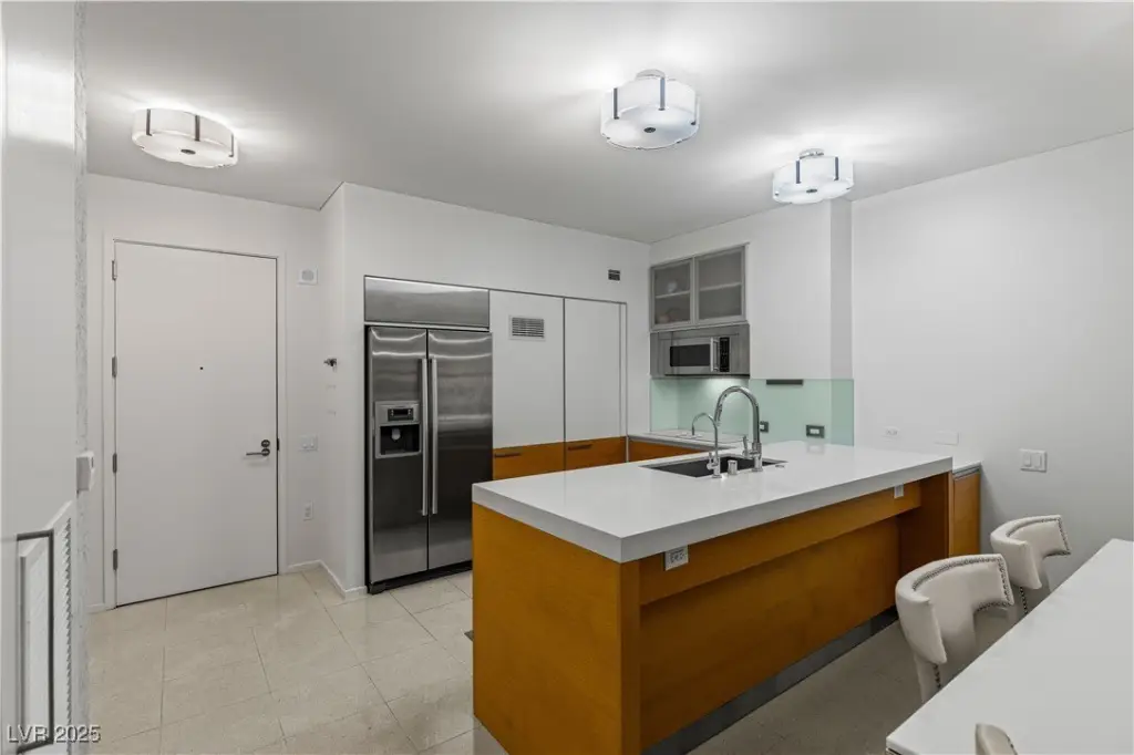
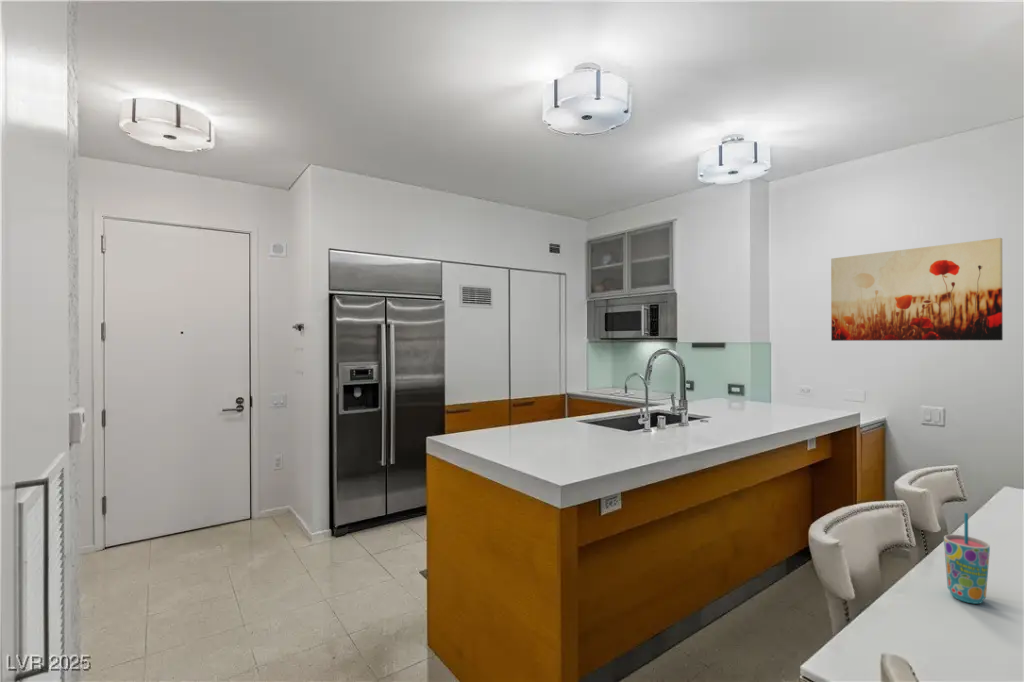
+ wall art [830,237,1004,342]
+ cup [943,512,991,605]
